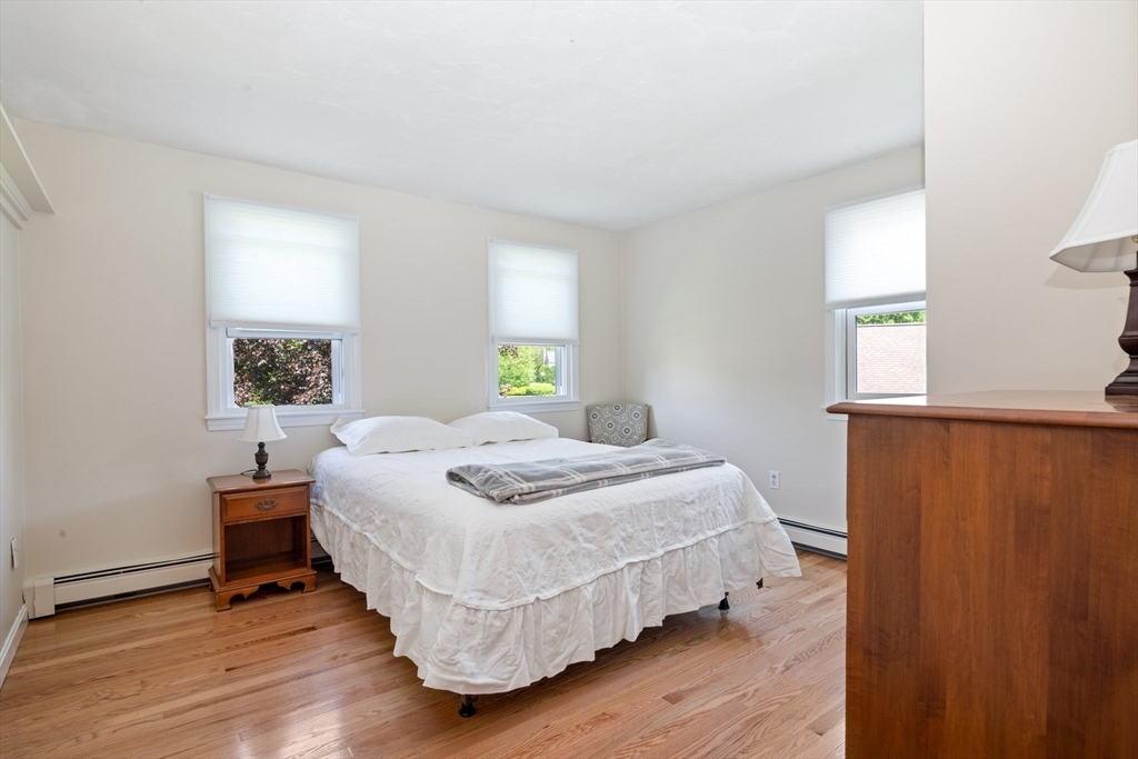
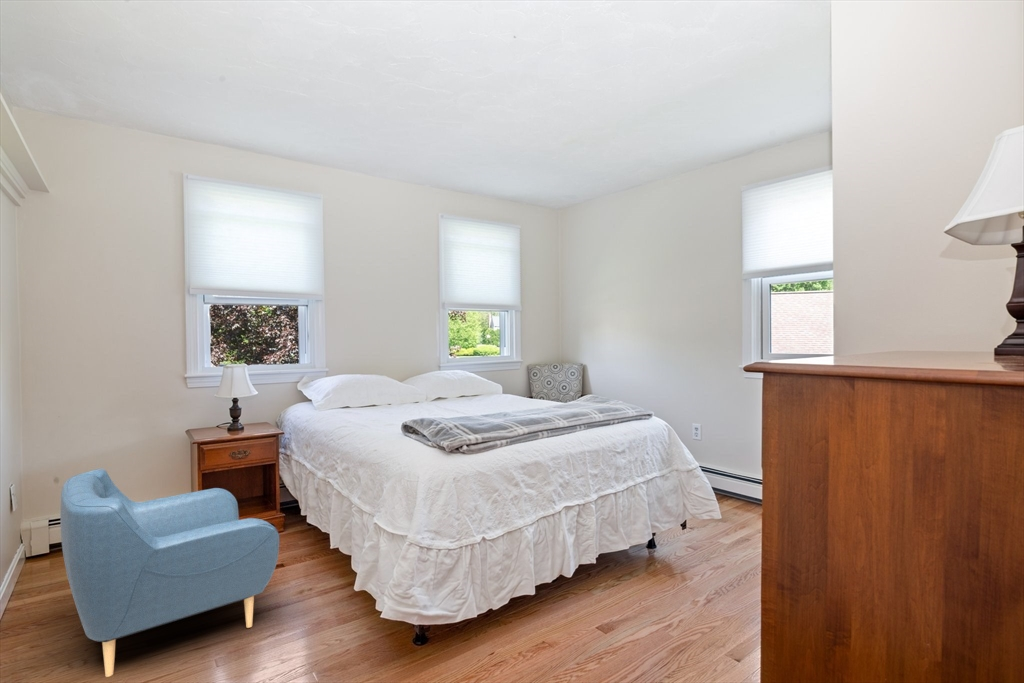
+ armchair [59,468,280,678]
